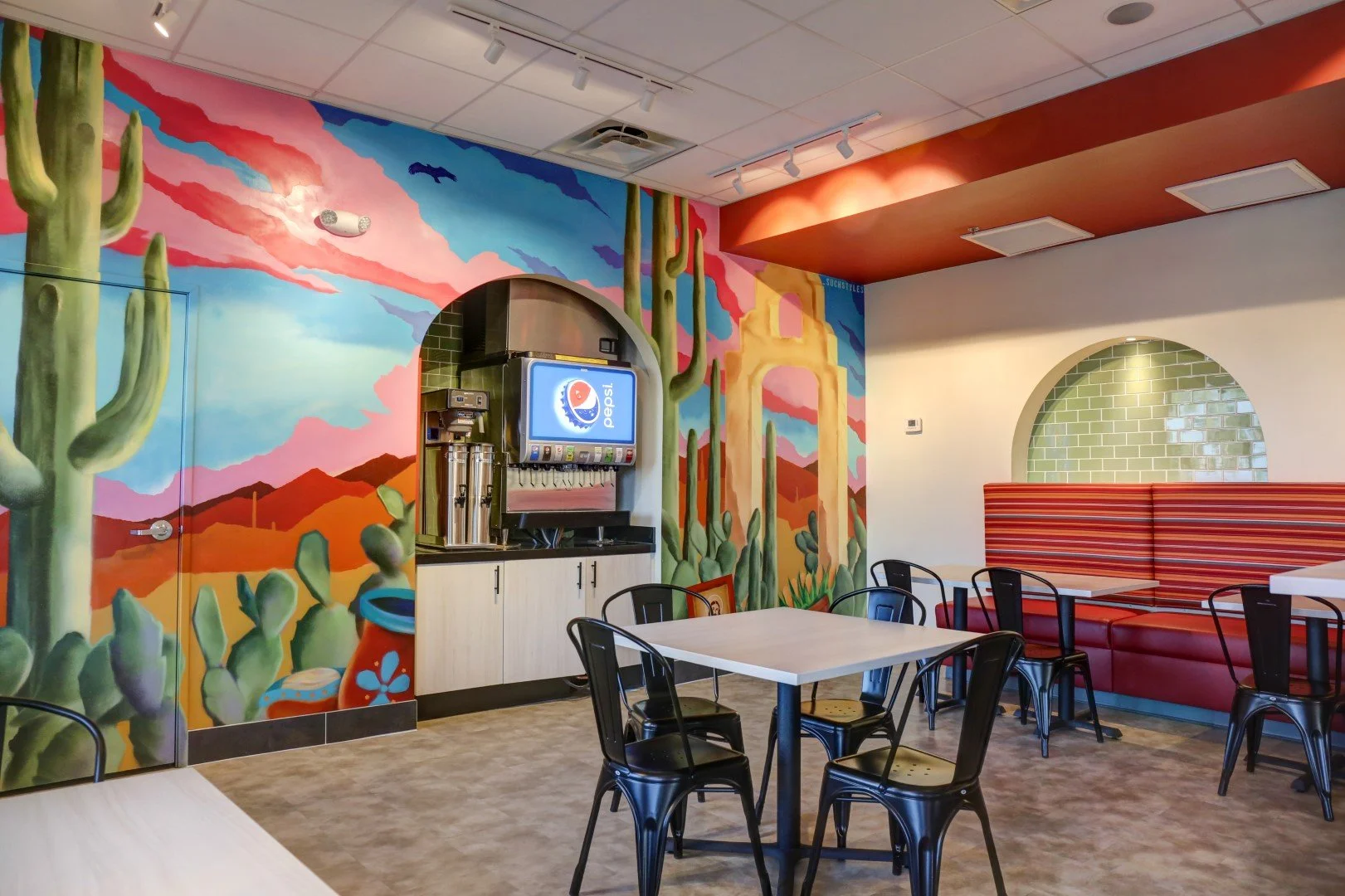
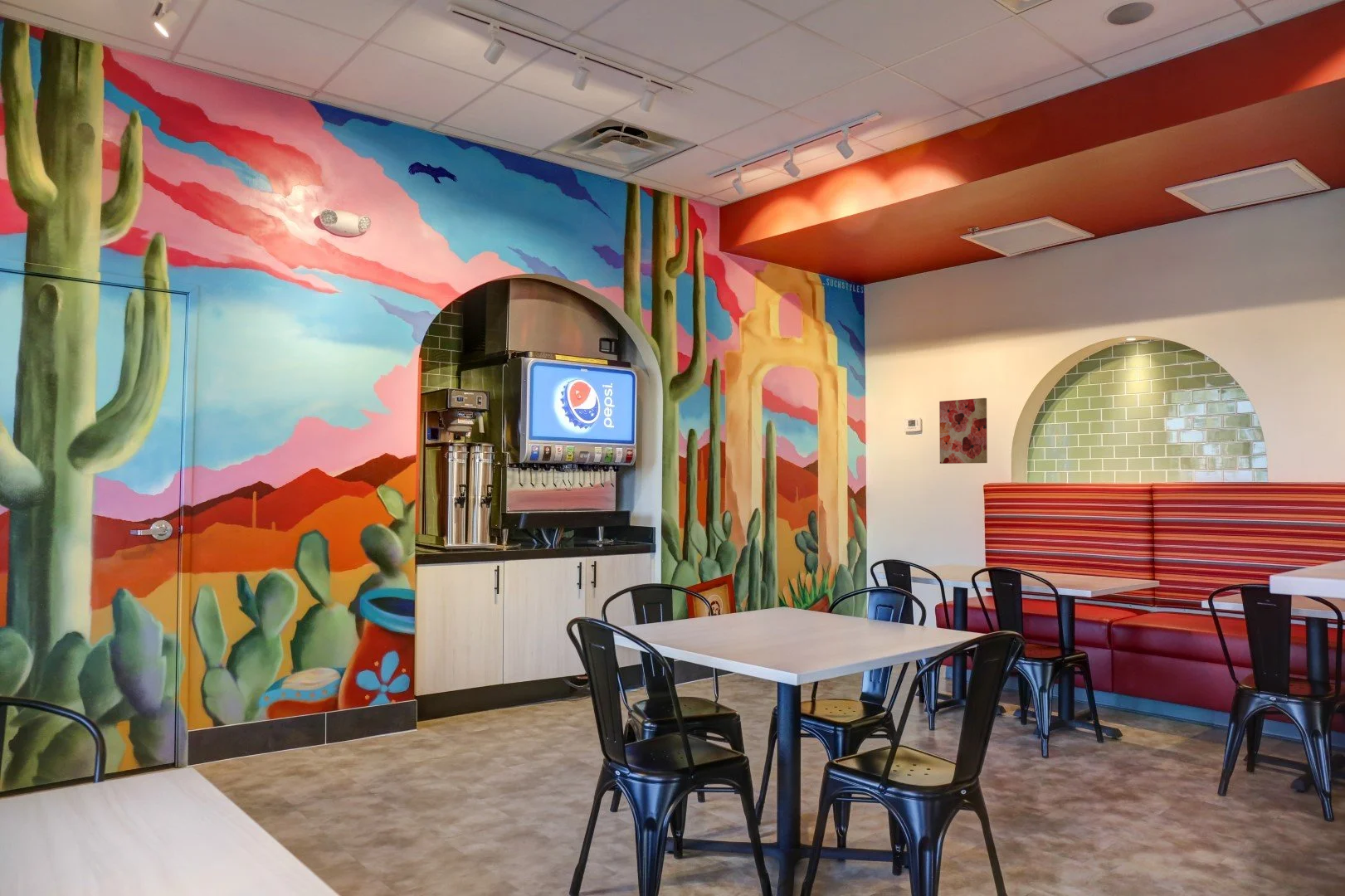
+ wall art [938,397,988,465]
